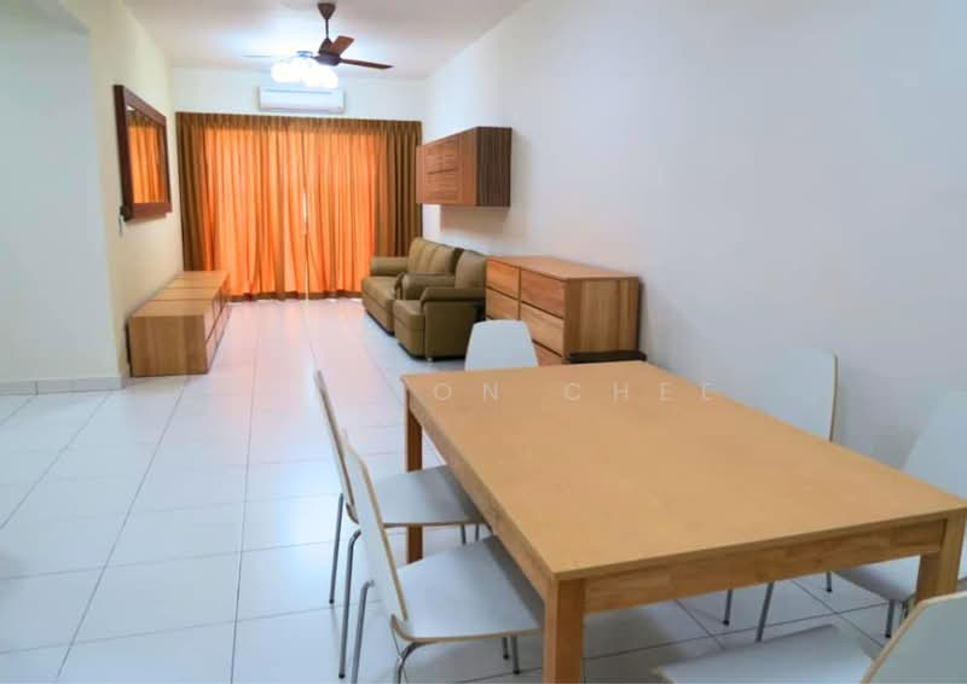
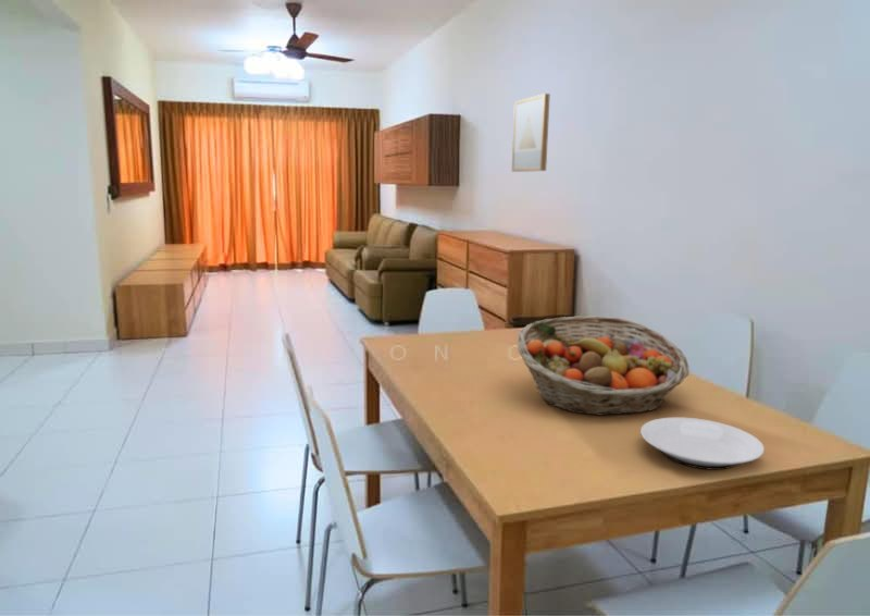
+ fruit basket [517,315,691,416]
+ wall art [511,93,551,173]
+ plate [639,417,766,471]
